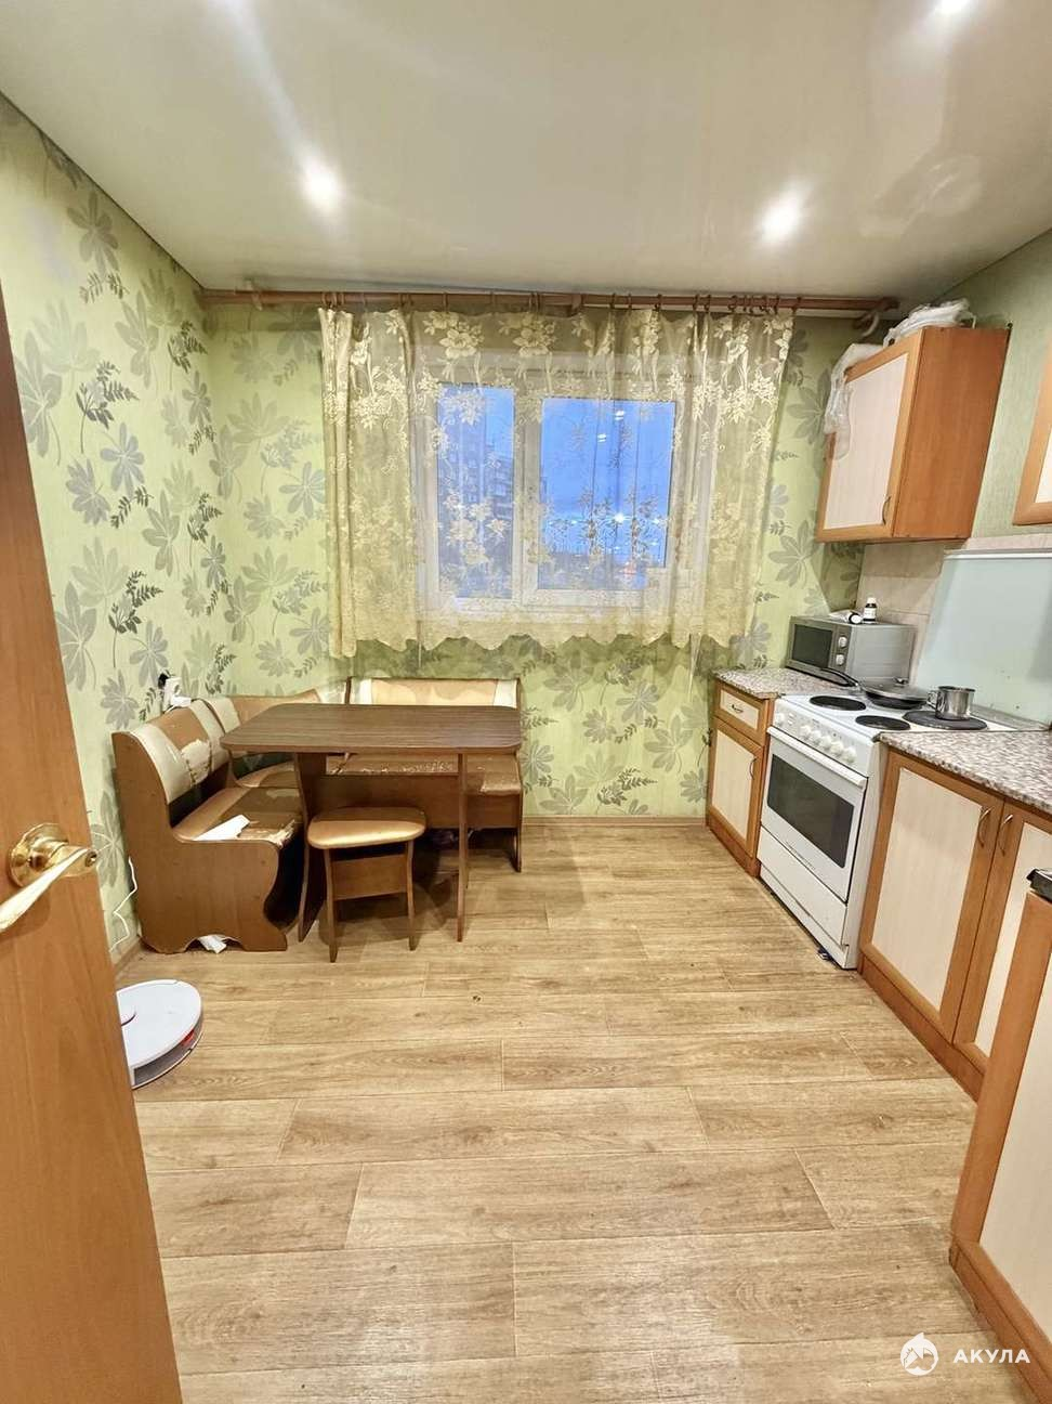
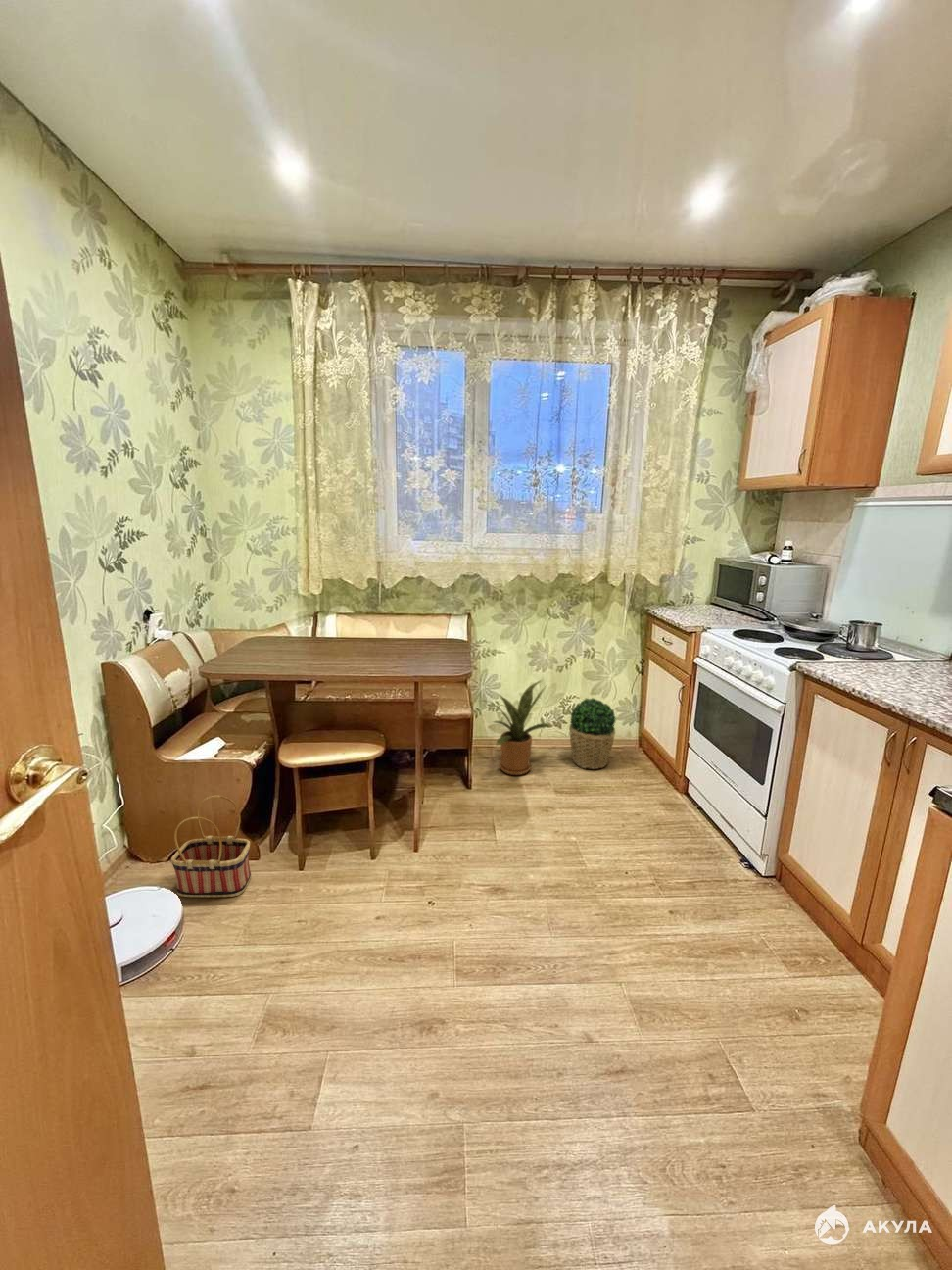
+ house plant [475,679,553,776]
+ basket [170,795,252,898]
+ potted plant [568,697,617,770]
